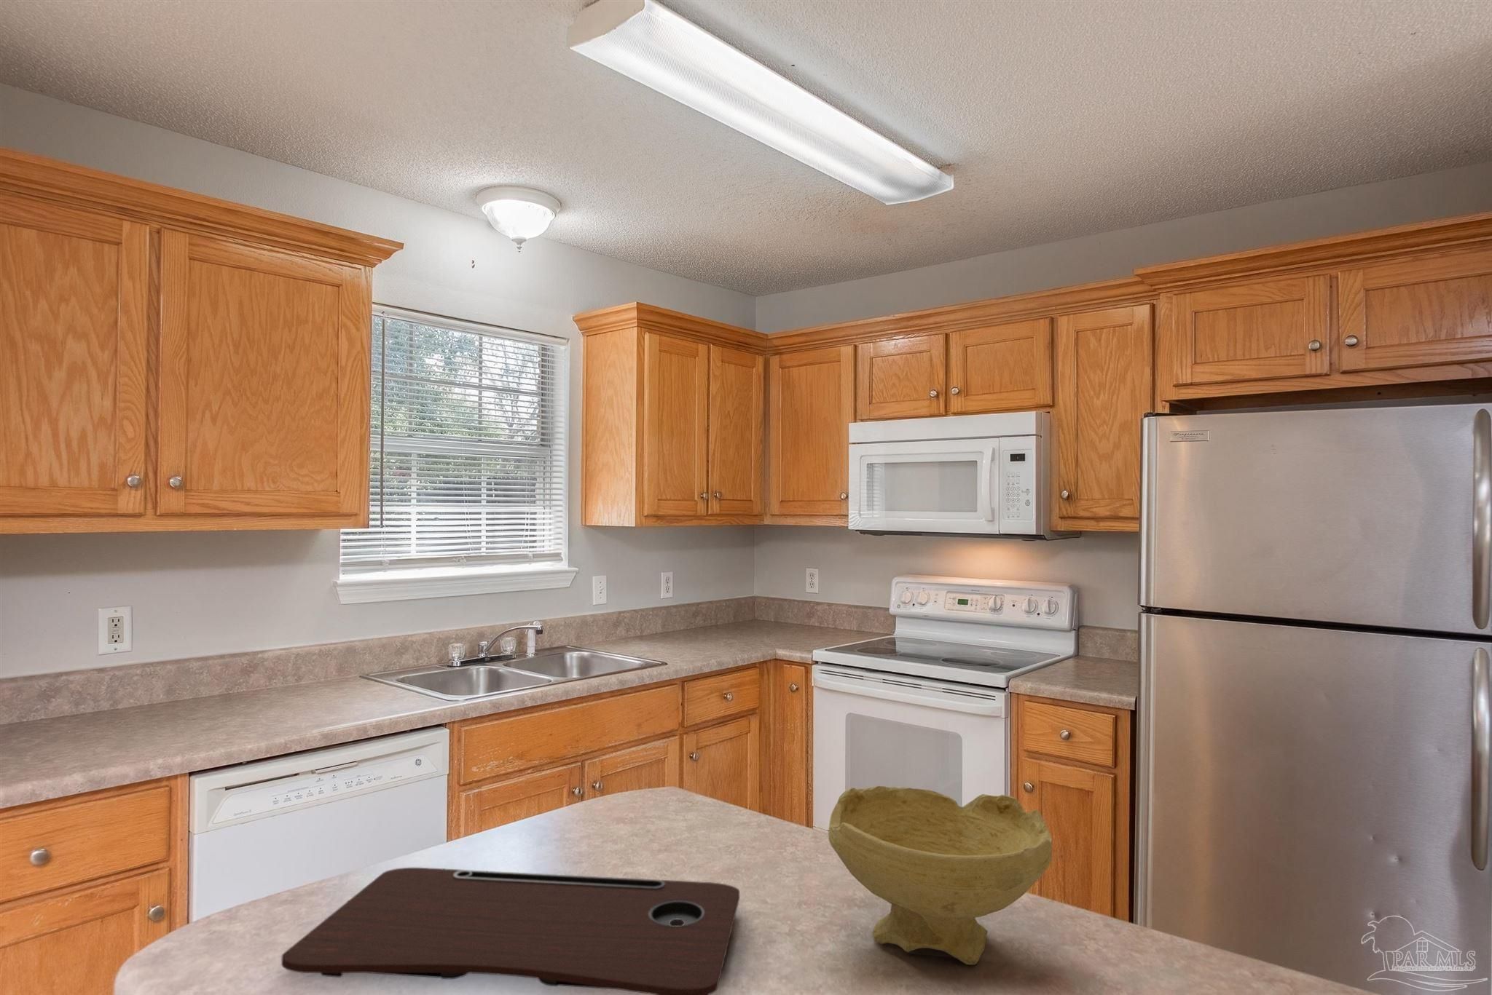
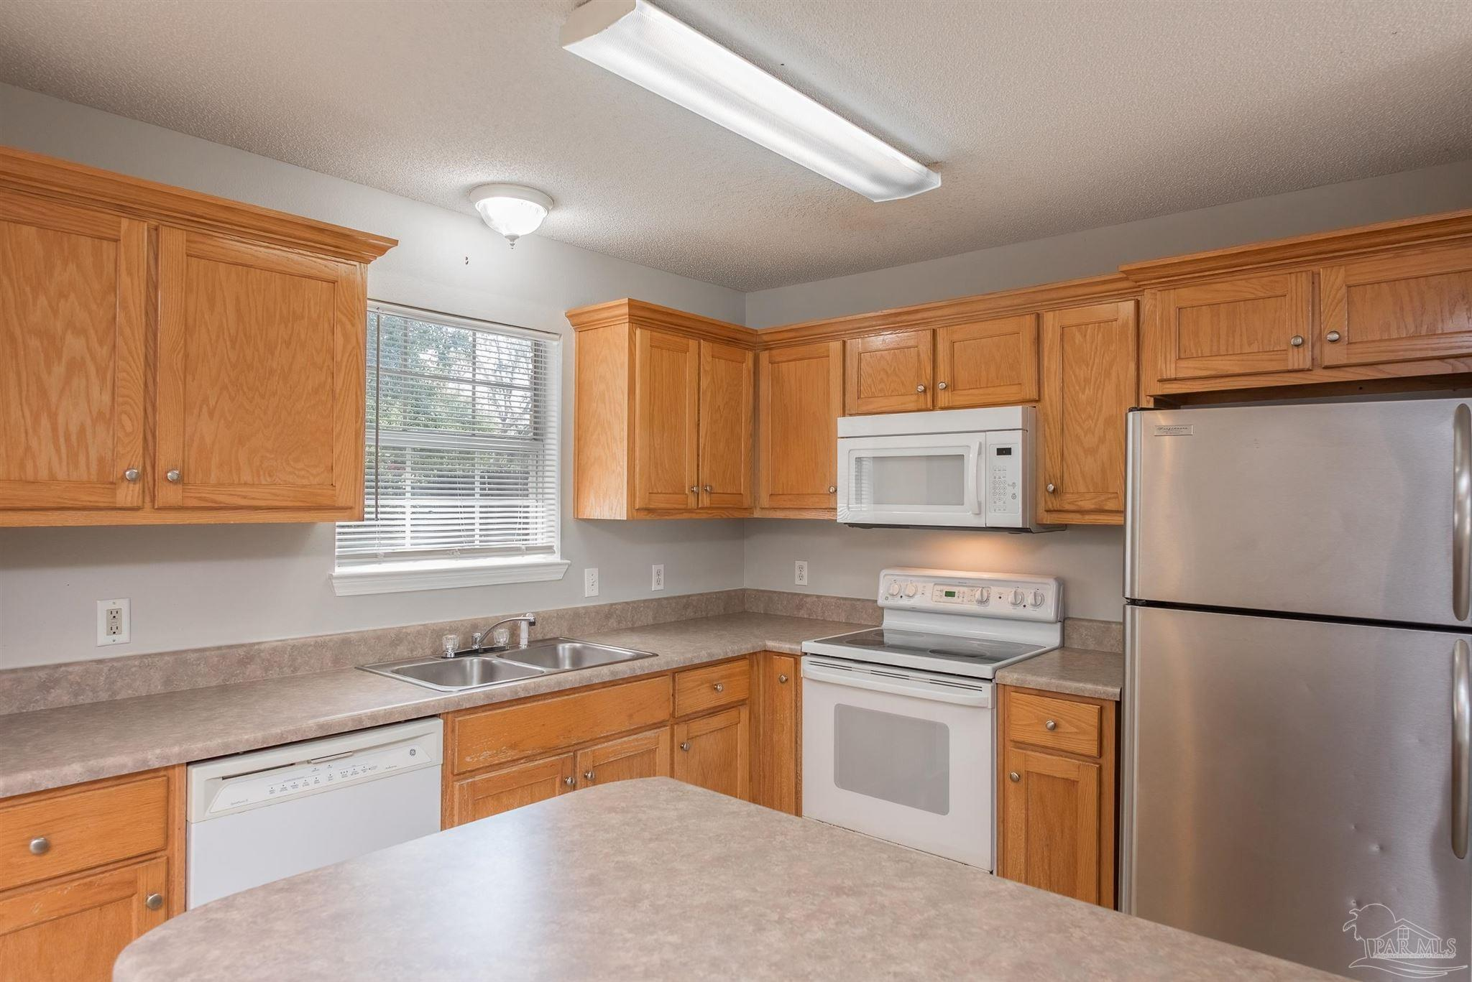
- bowl [828,785,1053,965]
- cutting board [280,867,740,995]
